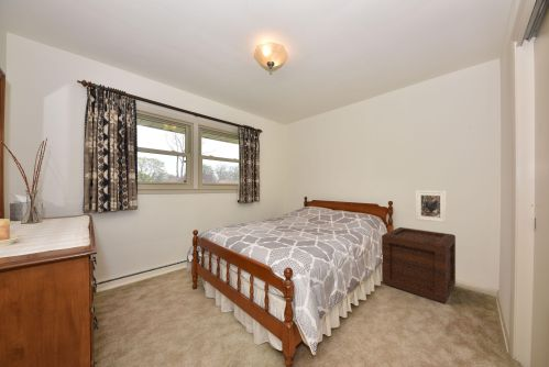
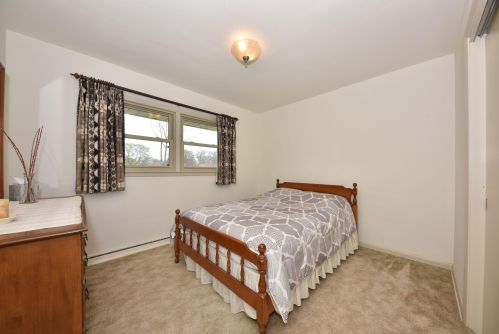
- wooden crate [381,226,457,304]
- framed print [415,189,448,224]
